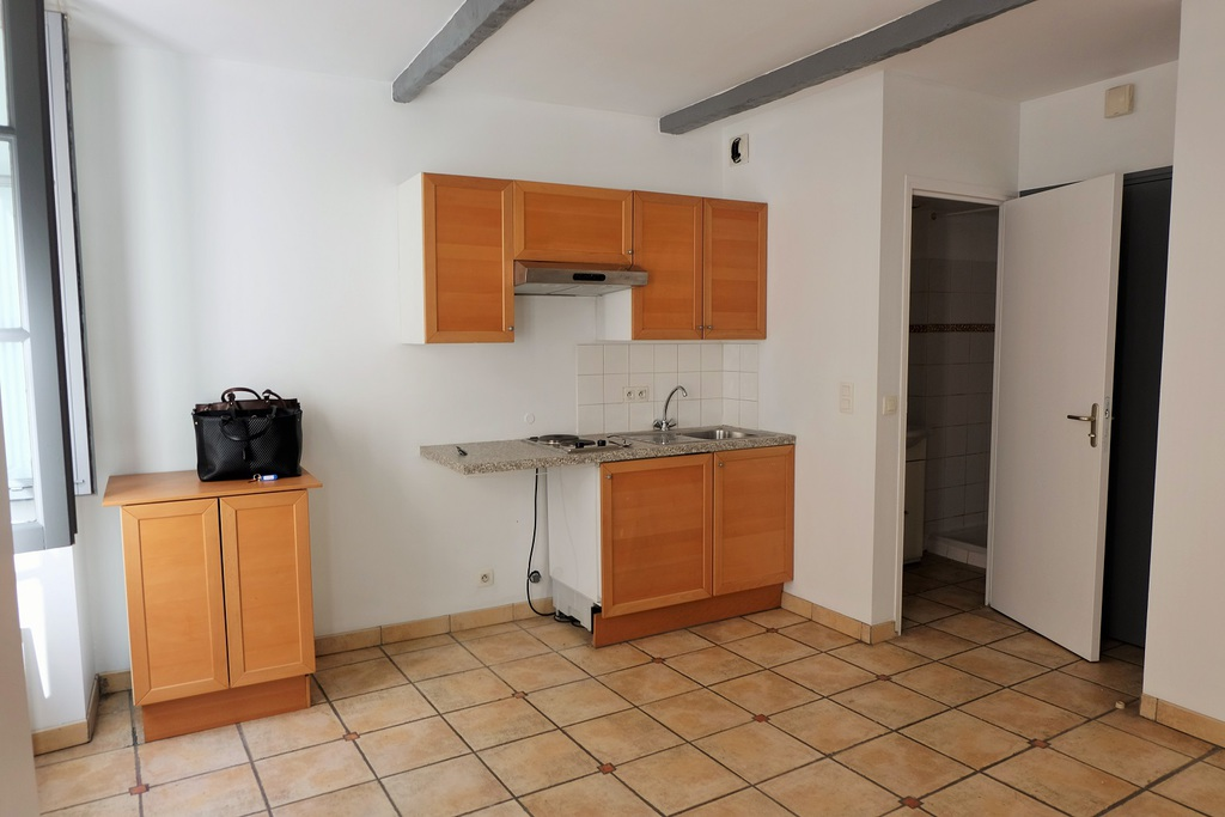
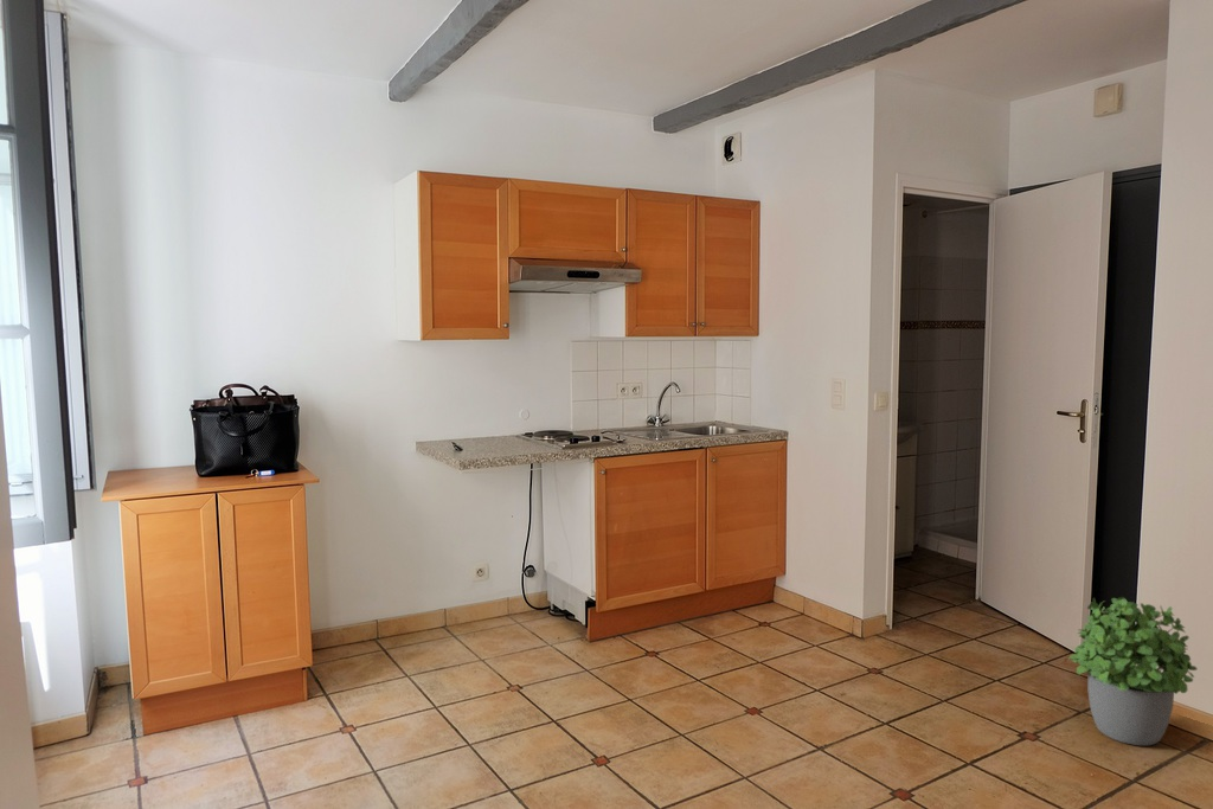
+ potted plant [1067,596,1199,746]
